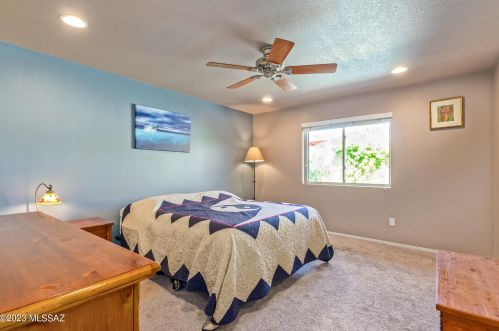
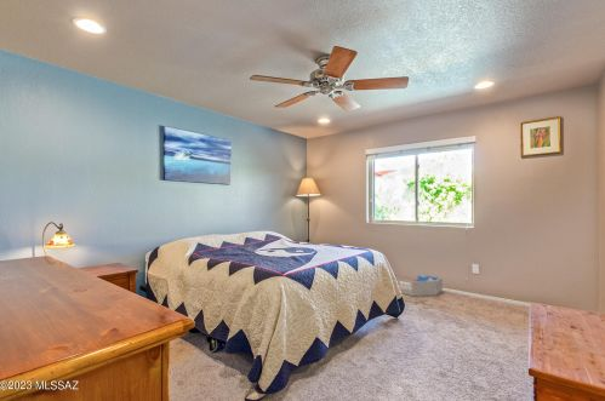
+ storage bin [395,274,444,297]
